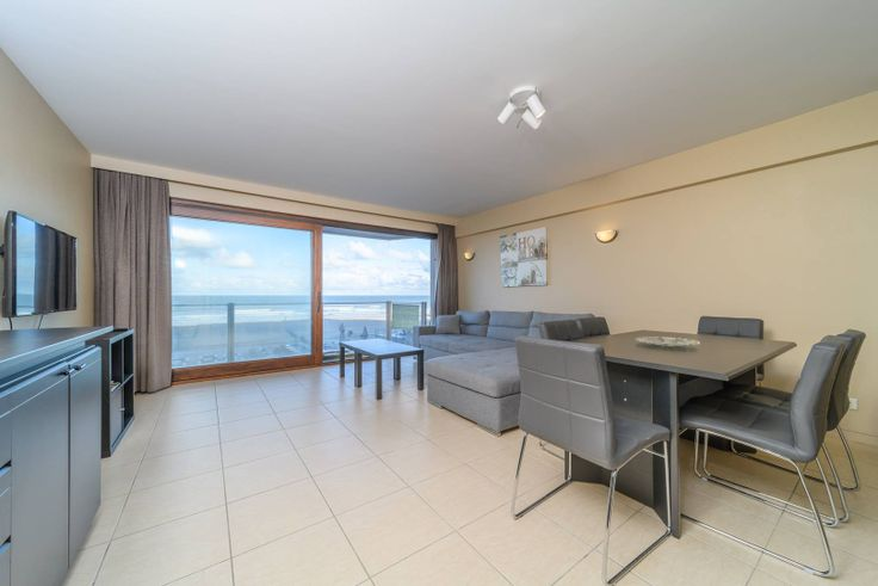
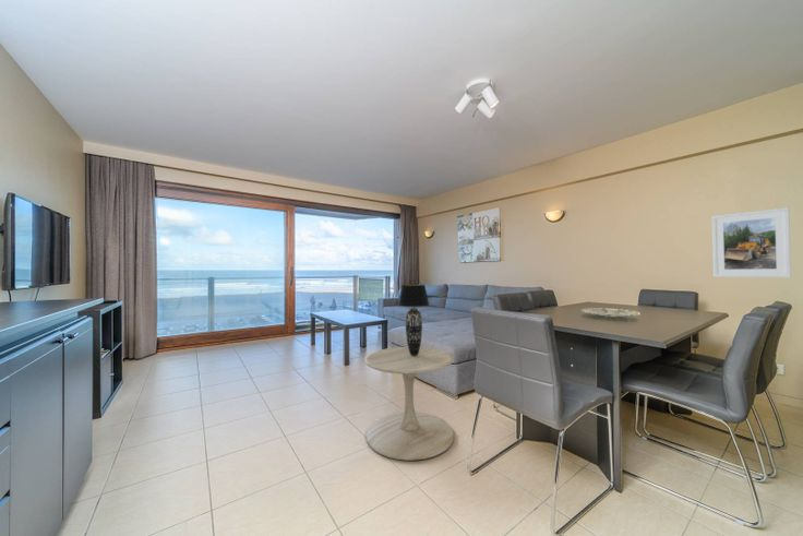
+ side table [363,346,455,462]
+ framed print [710,206,792,278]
+ table lamp [397,284,430,355]
